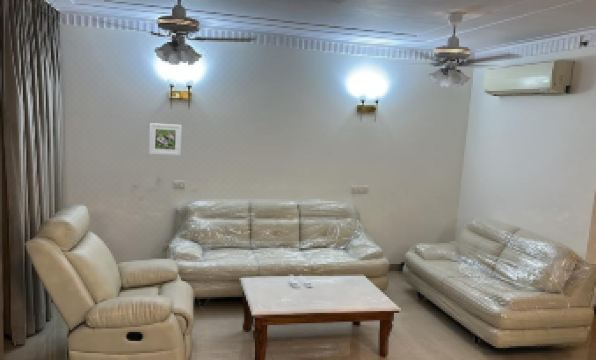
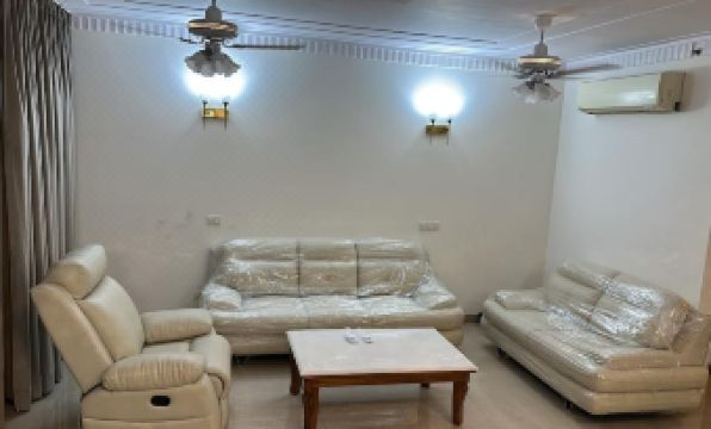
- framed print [148,122,183,156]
